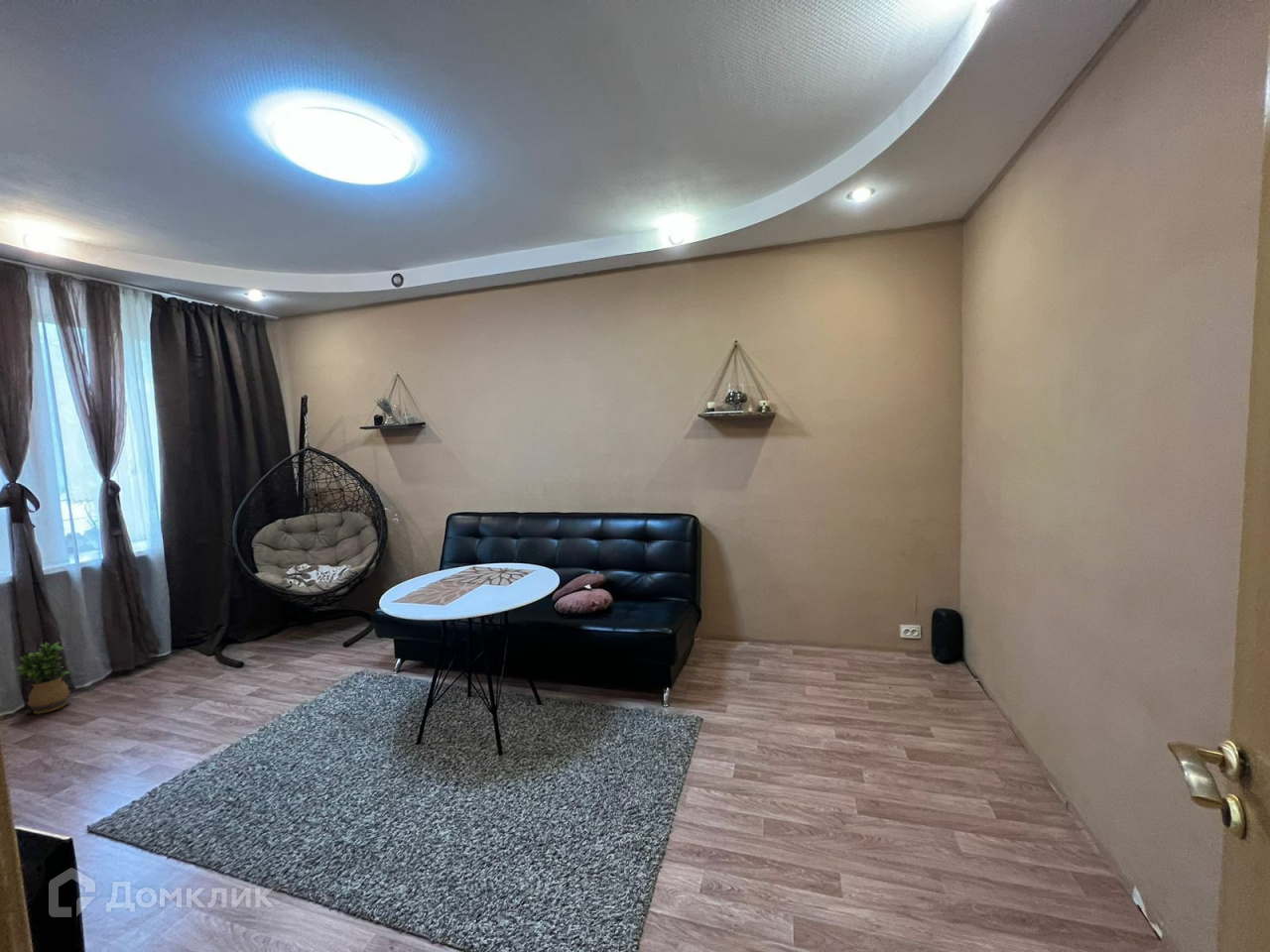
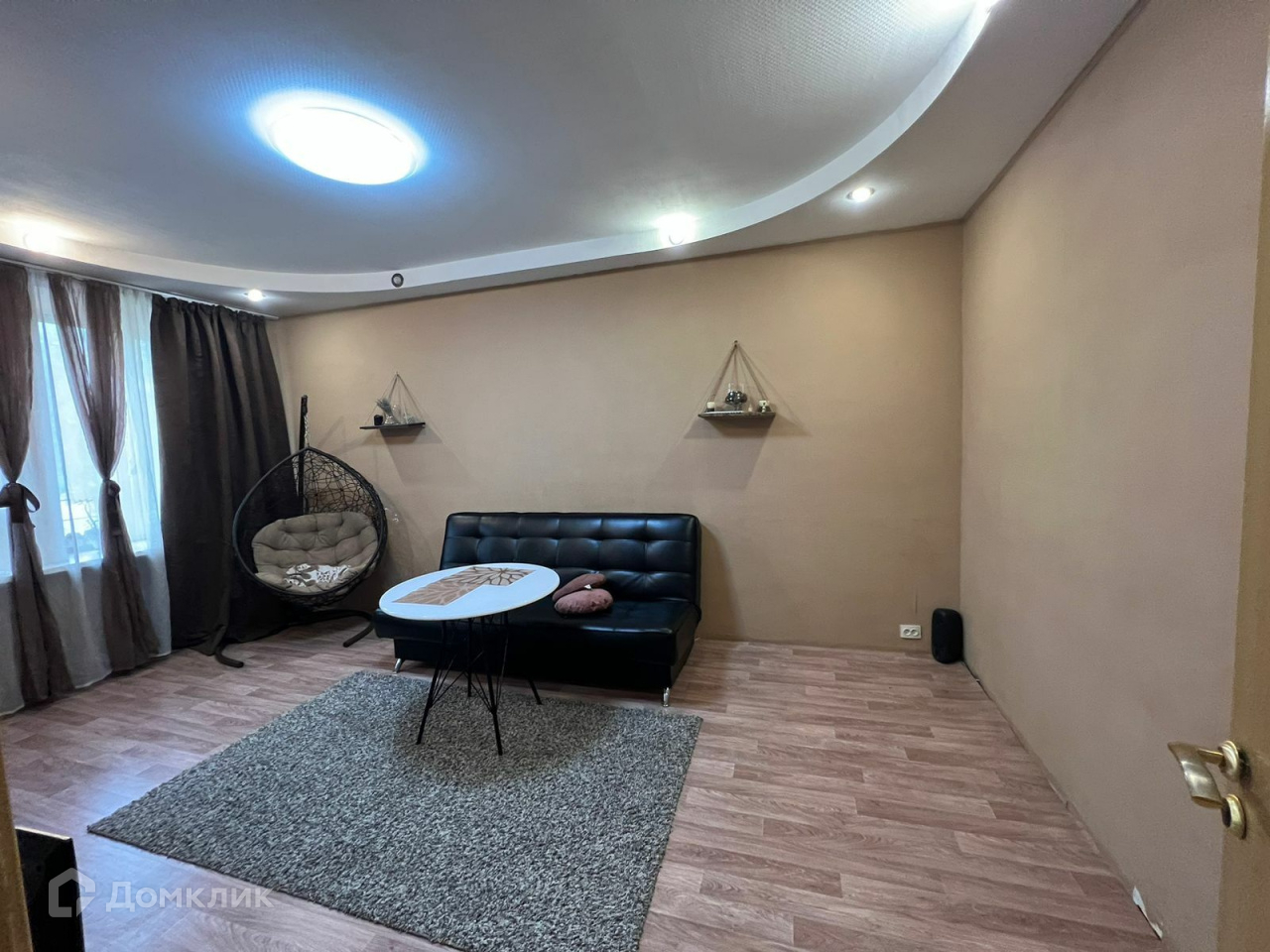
- potted plant [16,641,71,715]
